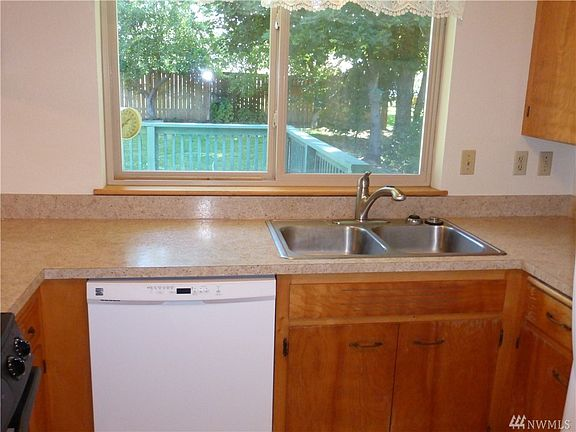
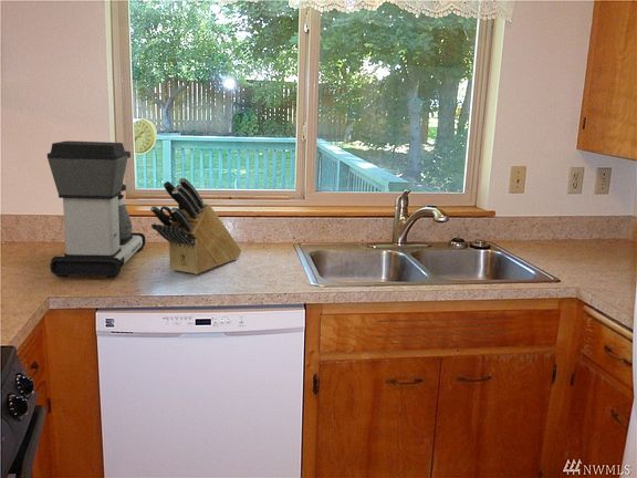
+ coffee maker [46,139,147,279]
+ knife block [149,177,242,276]
